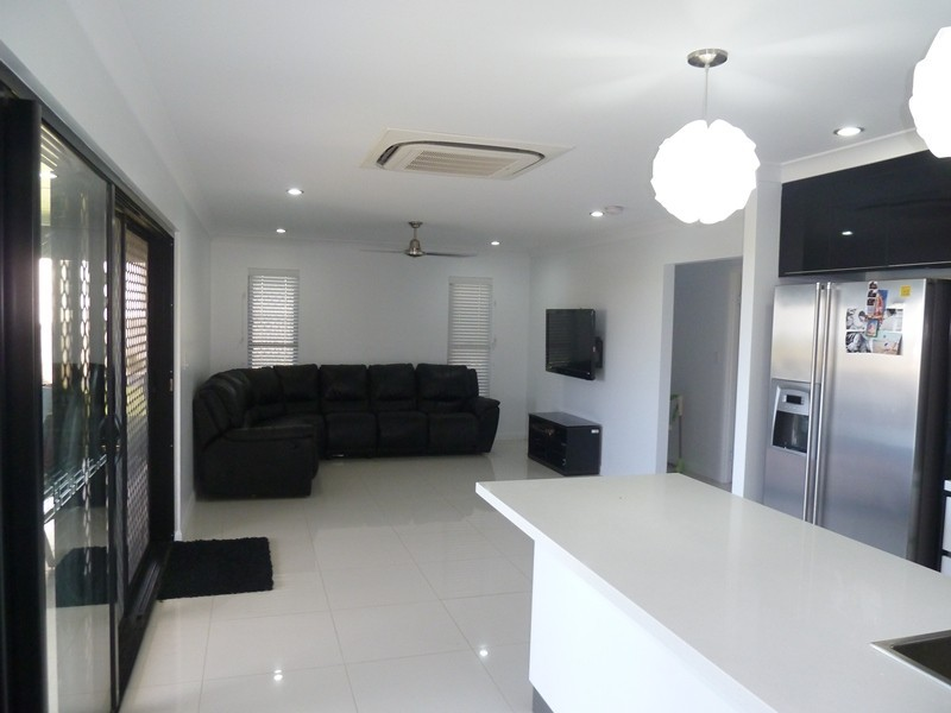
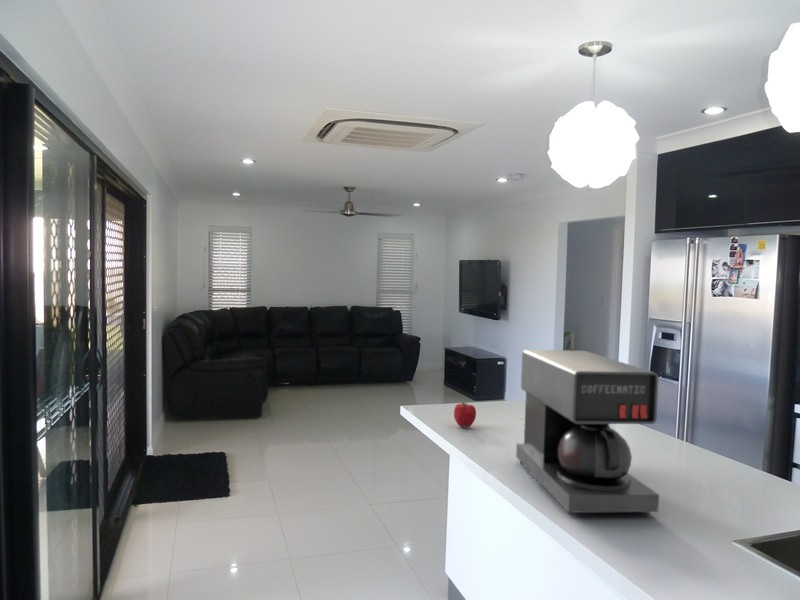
+ coffee maker [515,349,660,515]
+ fruit [453,401,477,428]
